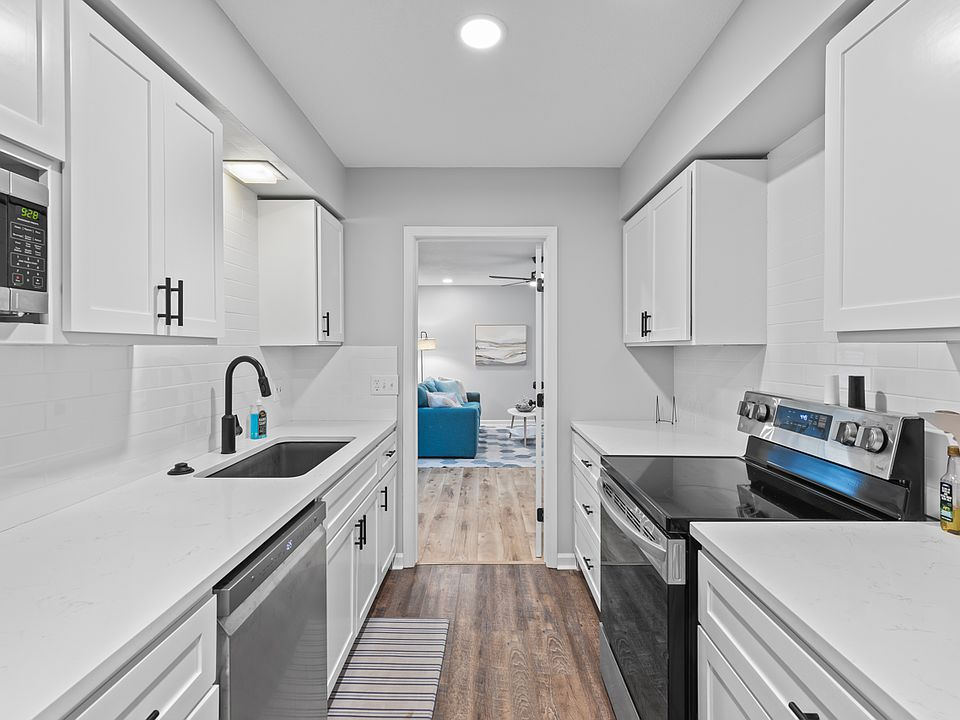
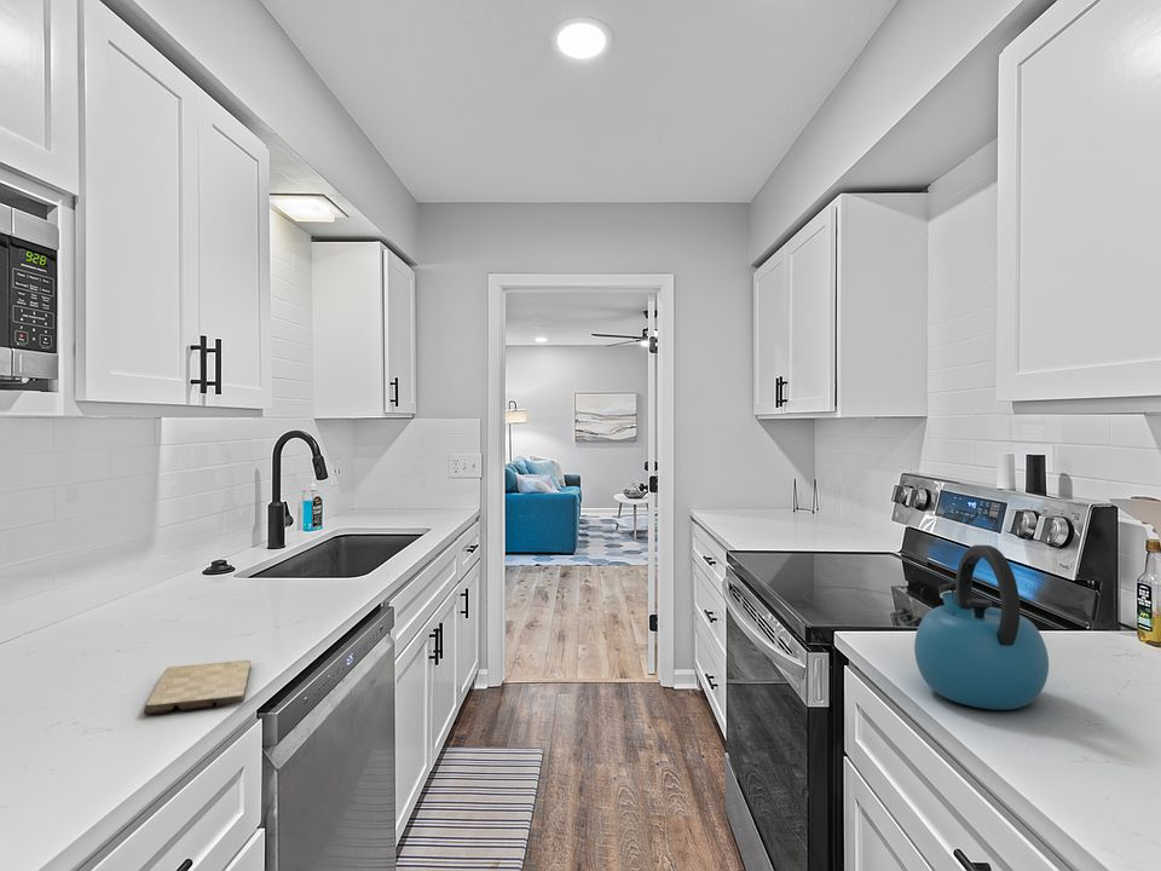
+ kettle [913,544,1050,711]
+ cutting board [143,659,252,715]
